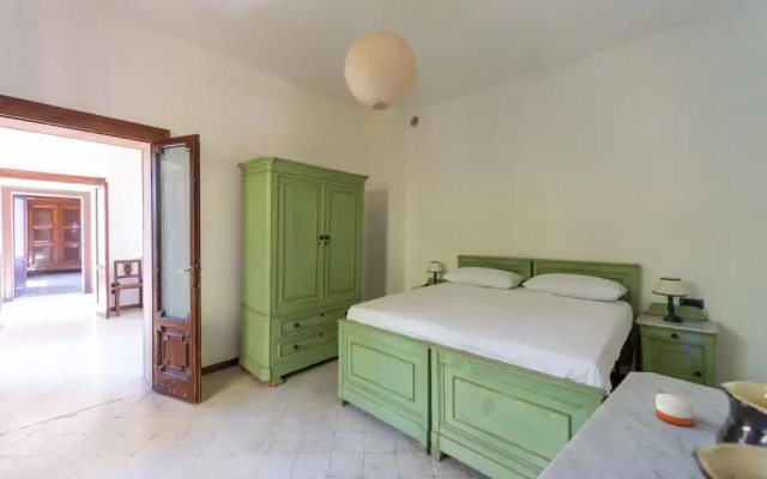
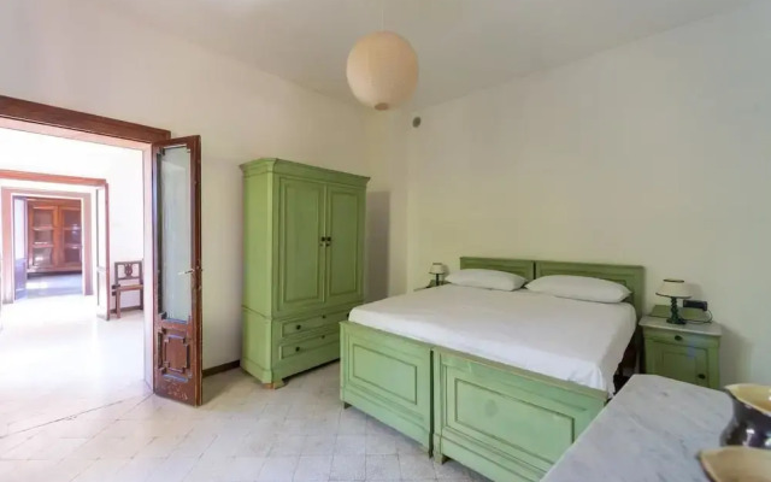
- candle [654,393,694,428]
